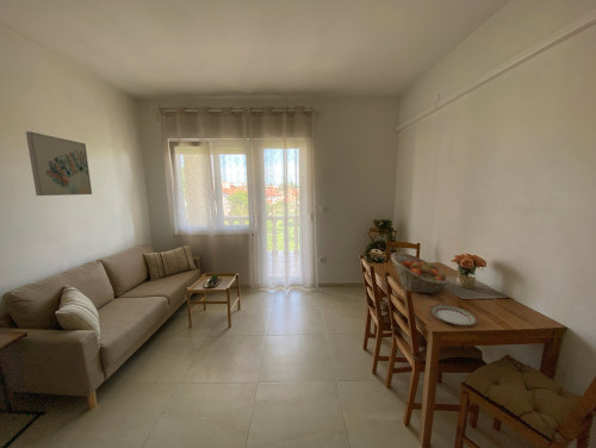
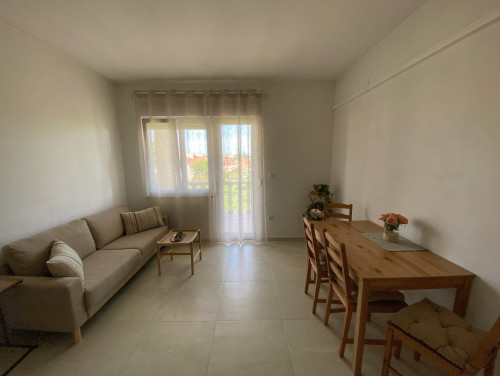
- plate [429,303,479,326]
- wall art [25,130,93,197]
- fruit basket [390,251,449,295]
